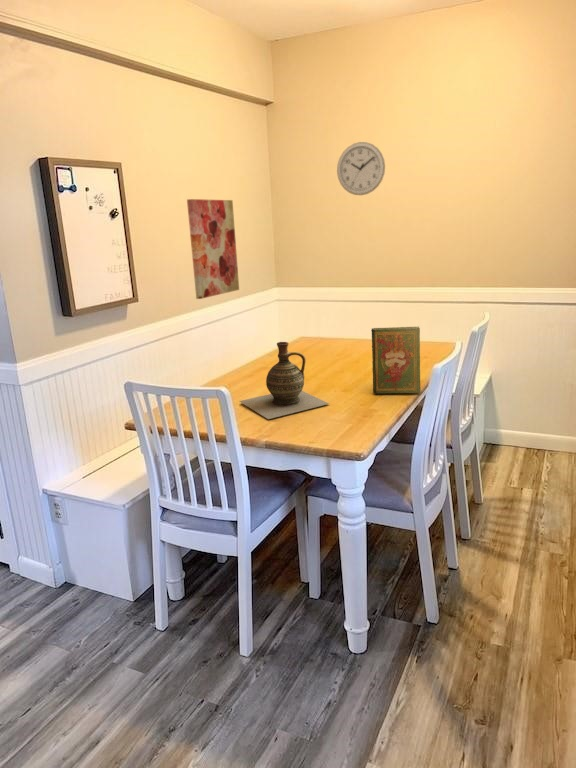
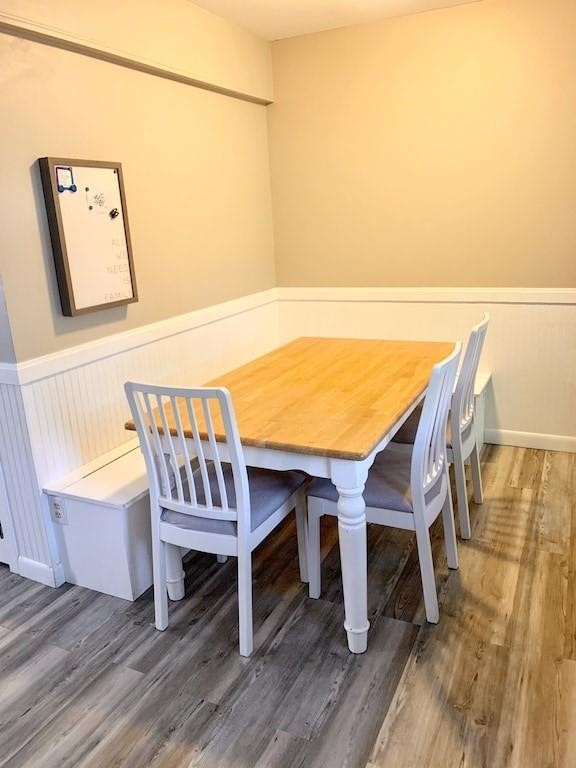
- wall clock [336,141,386,196]
- ceramic jug [238,341,330,420]
- book [370,325,422,395]
- wall art [186,198,240,300]
